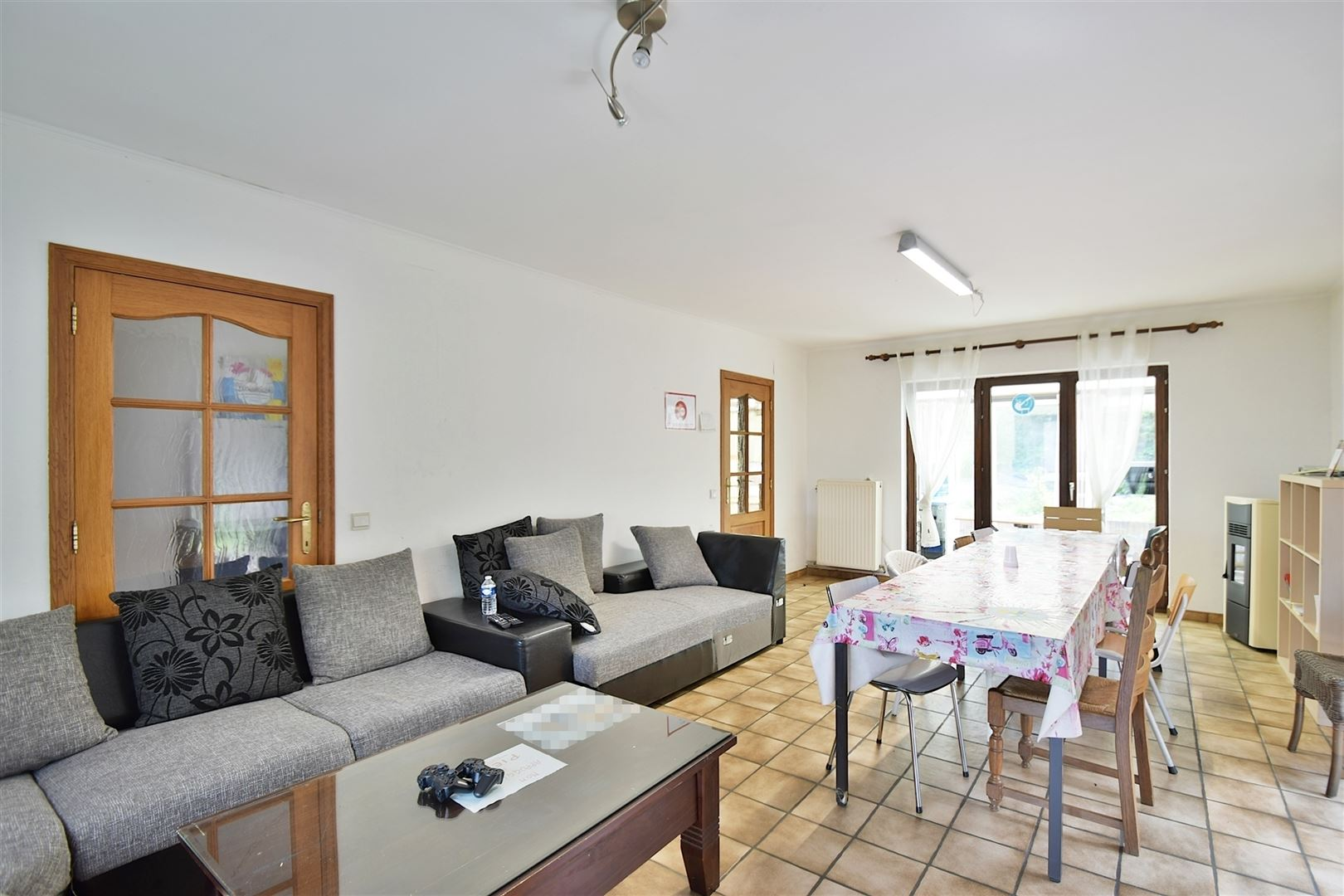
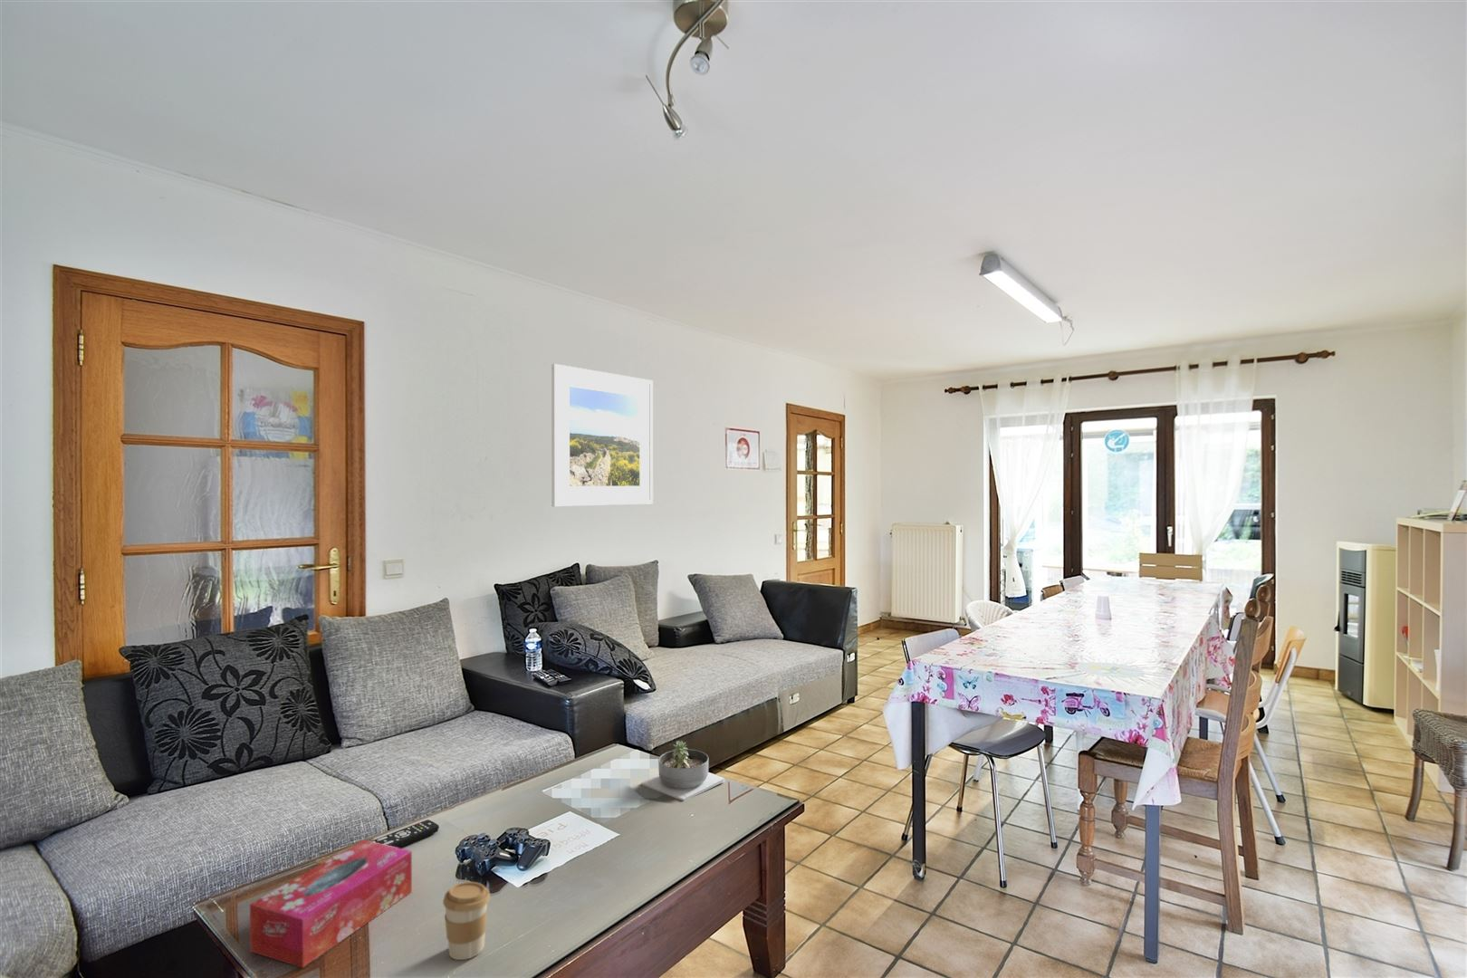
+ succulent planter [641,740,726,802]
+ tissue box [249,839,413,969]
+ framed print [550,363,654,508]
+ coffee cup [442,881,491,961]
+ remote control [338,819,440,854]
